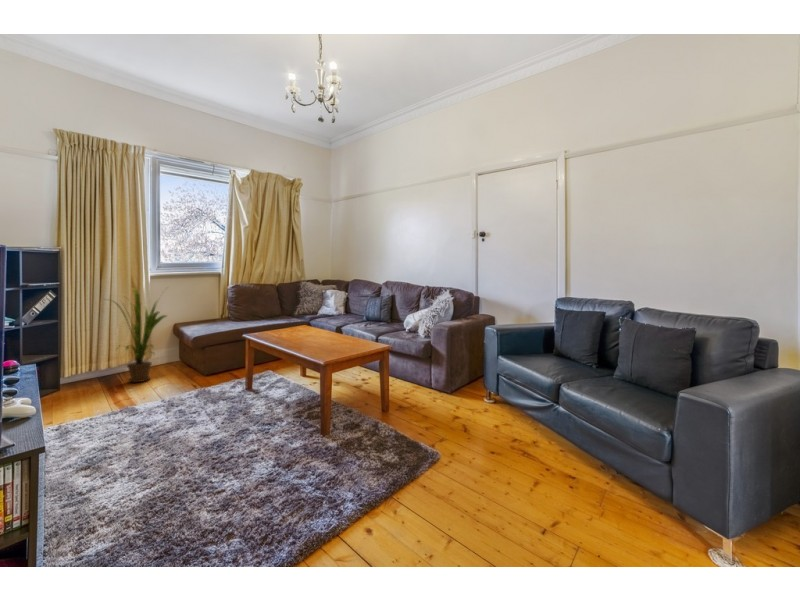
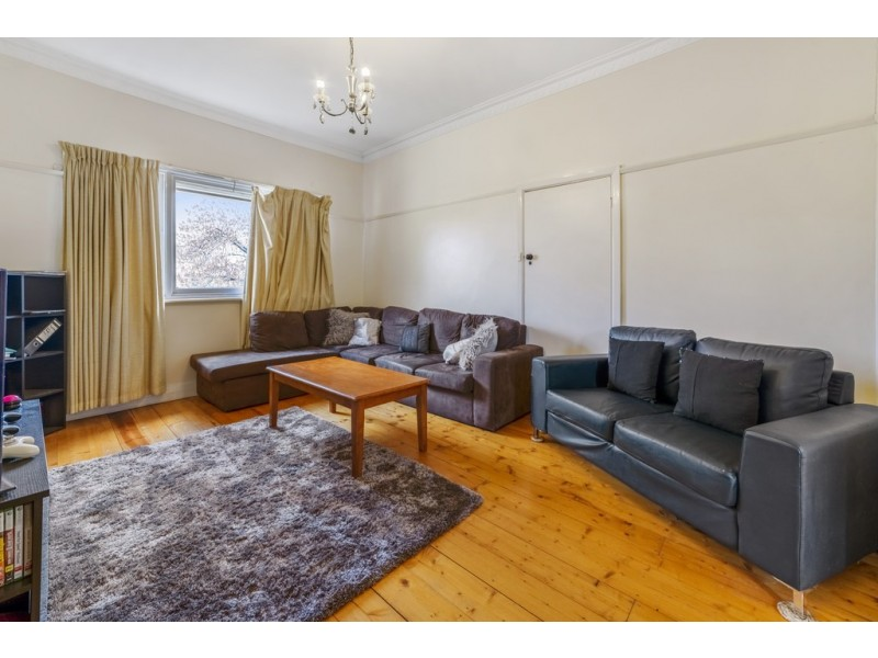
- house plant [104,287,169,383]
